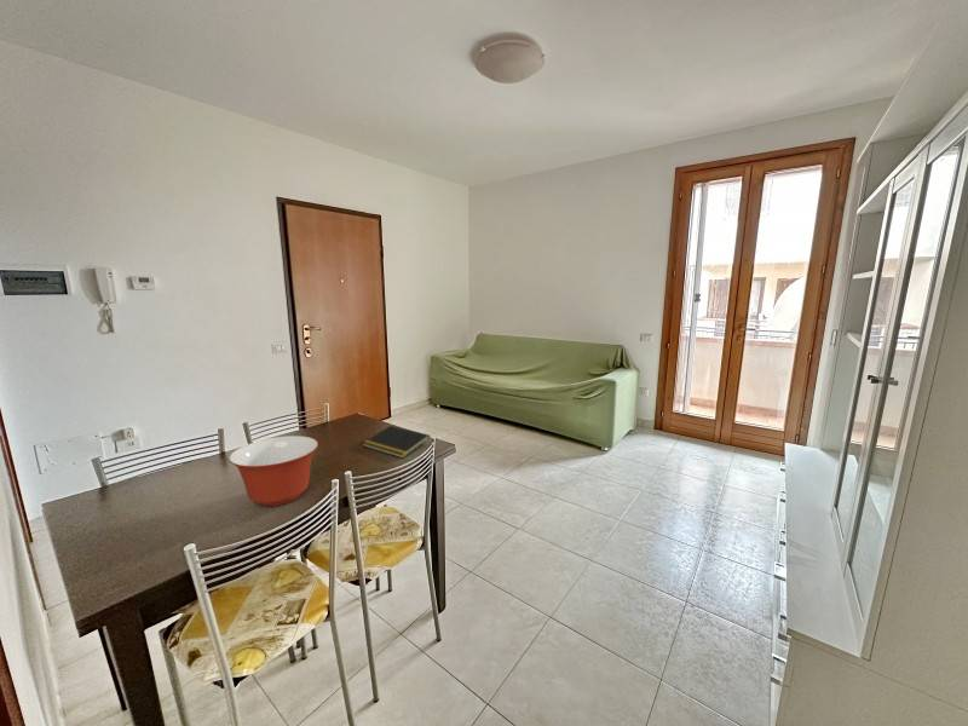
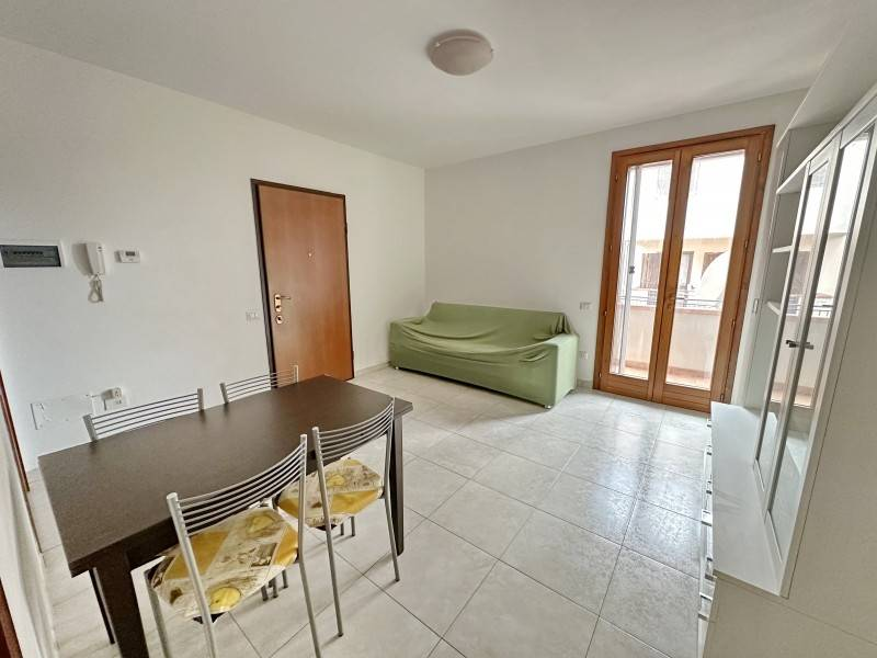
- notepad [361,425,431,459]
- mixing bowl [227,434,319,507]
